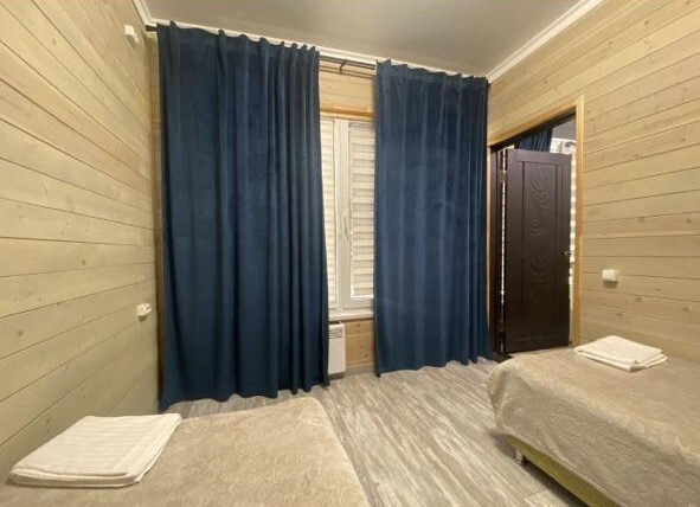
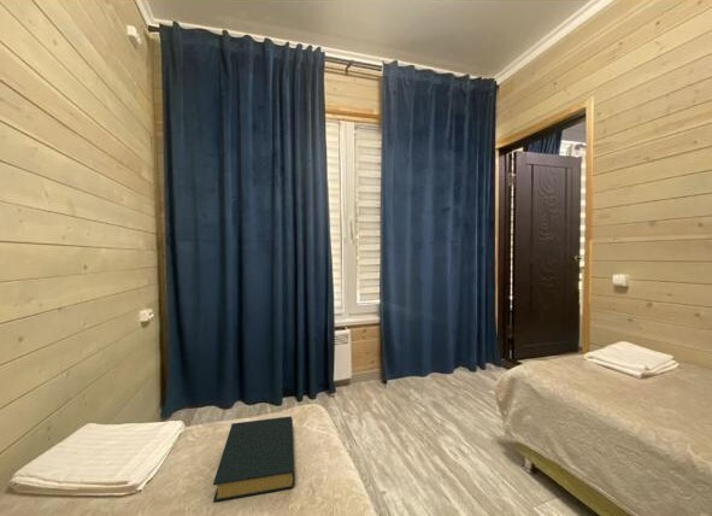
+ hardback book [212,416,296,503]
